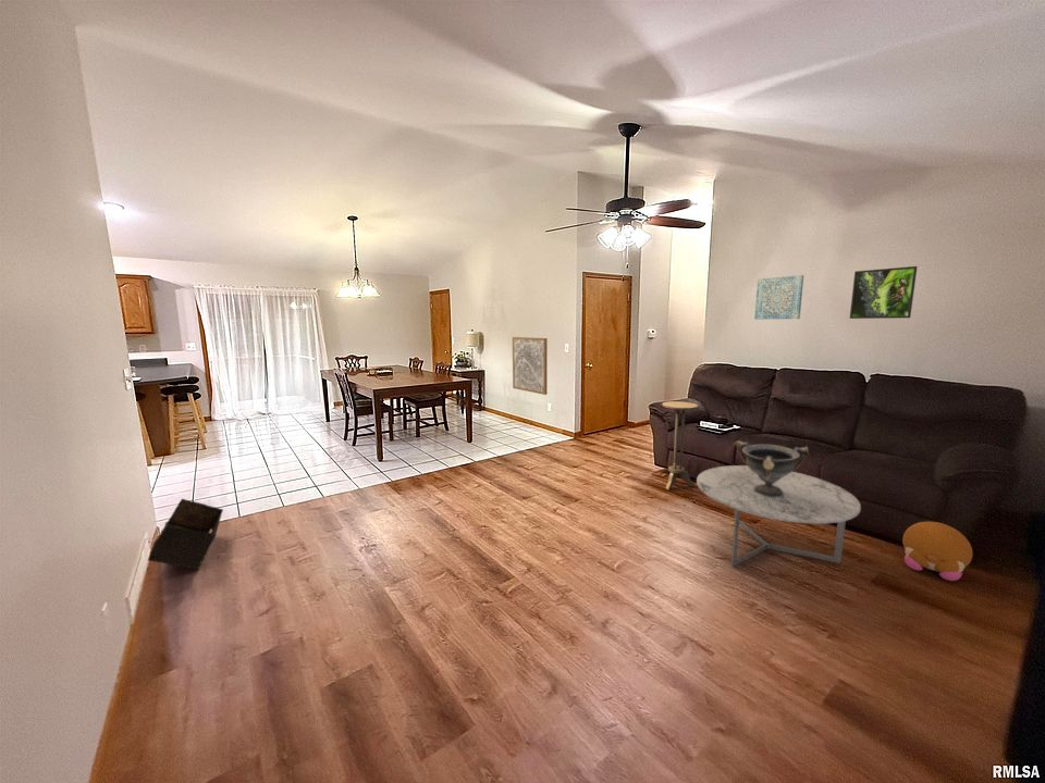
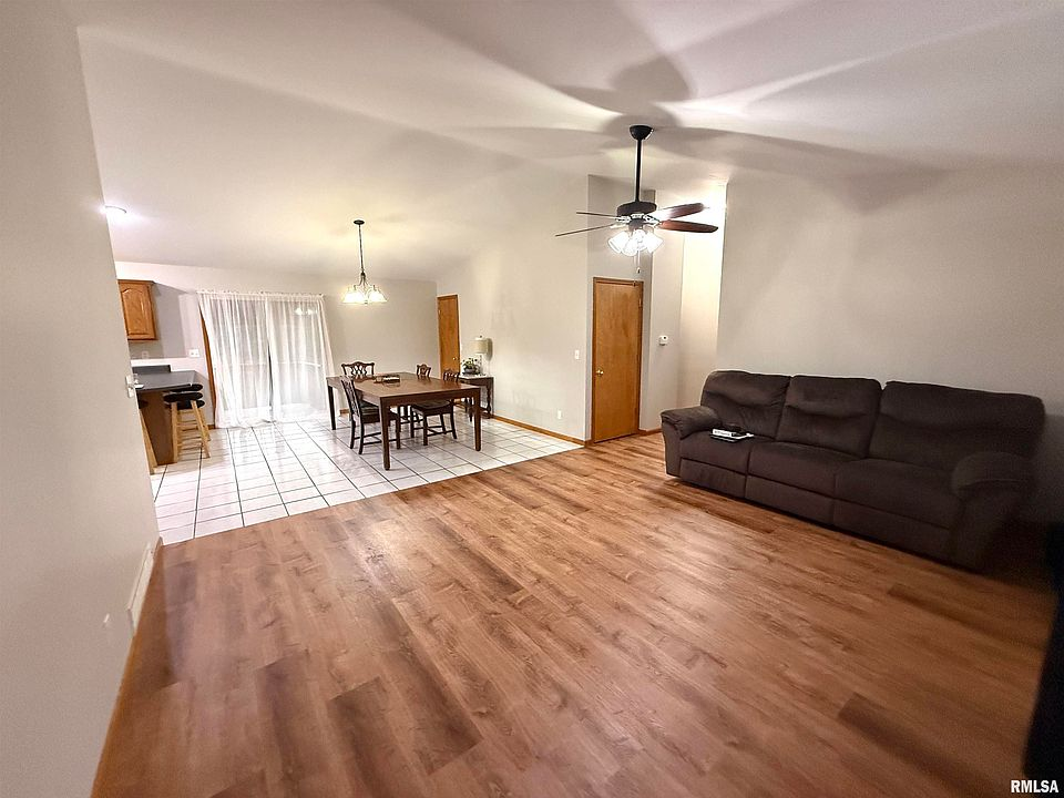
- wall art [512,336,549,396]
- decorative bowl [733,439,811,497]
- plush toy [901,521,973,582]
- side table [661,400,699,490]
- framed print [849,265,918,320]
- coffee table [696,464,862,568]
- storage bin [147,497,224,571]
- wall art [753,274,804,321]
